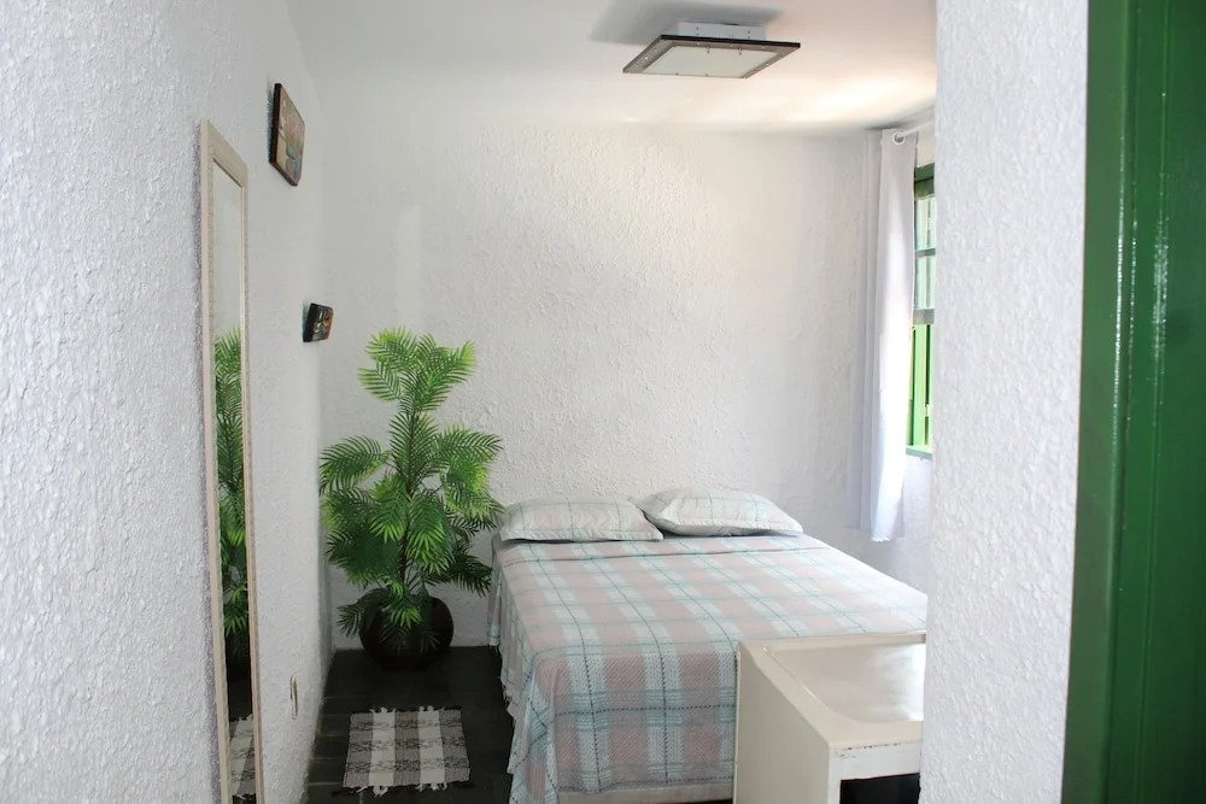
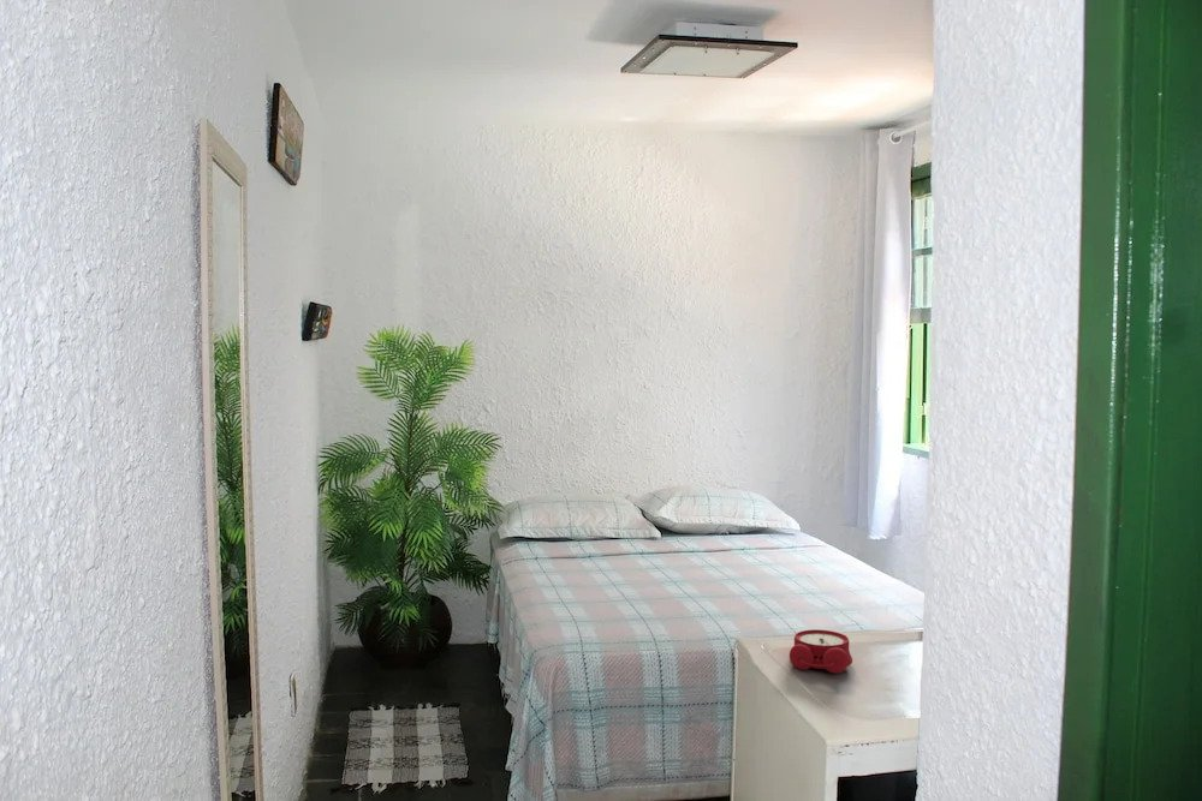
+ alarm clock [789,628,853,674]
